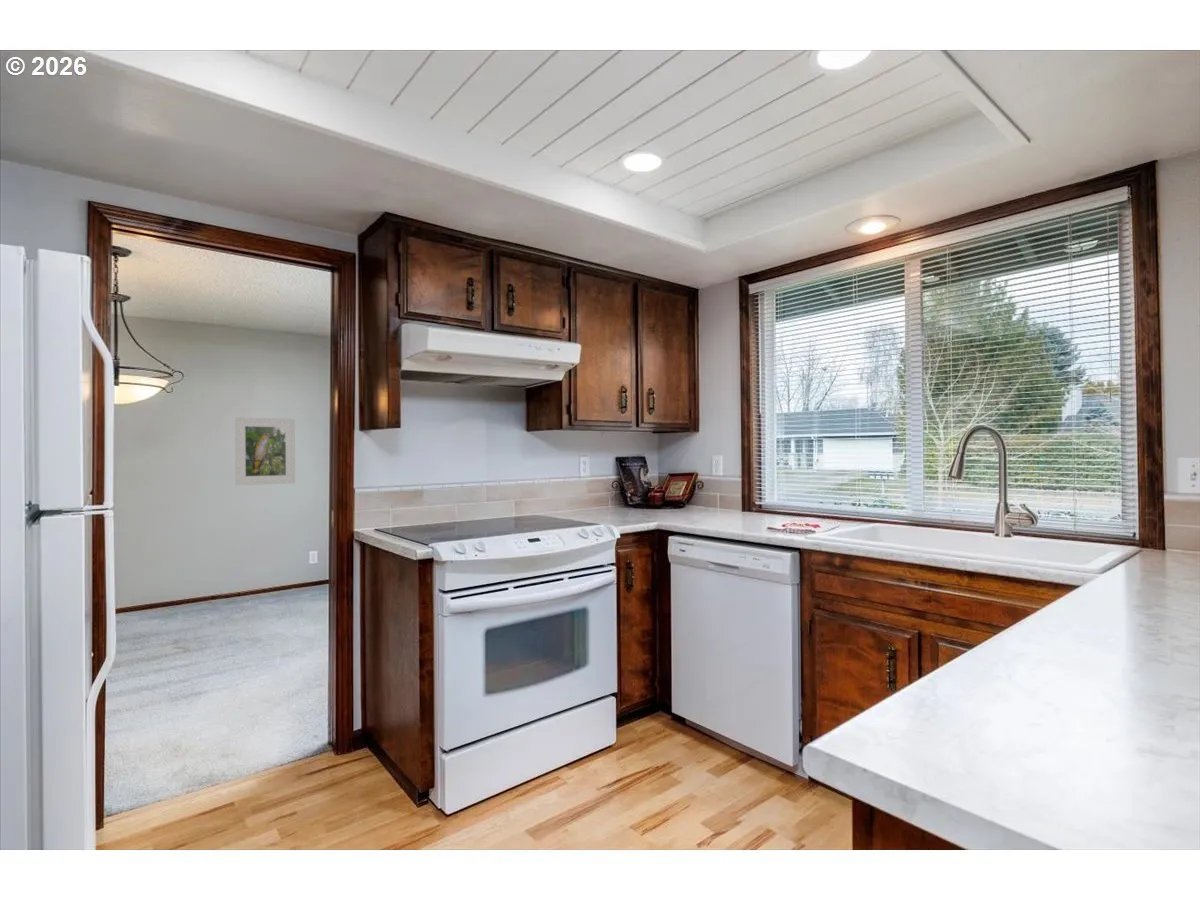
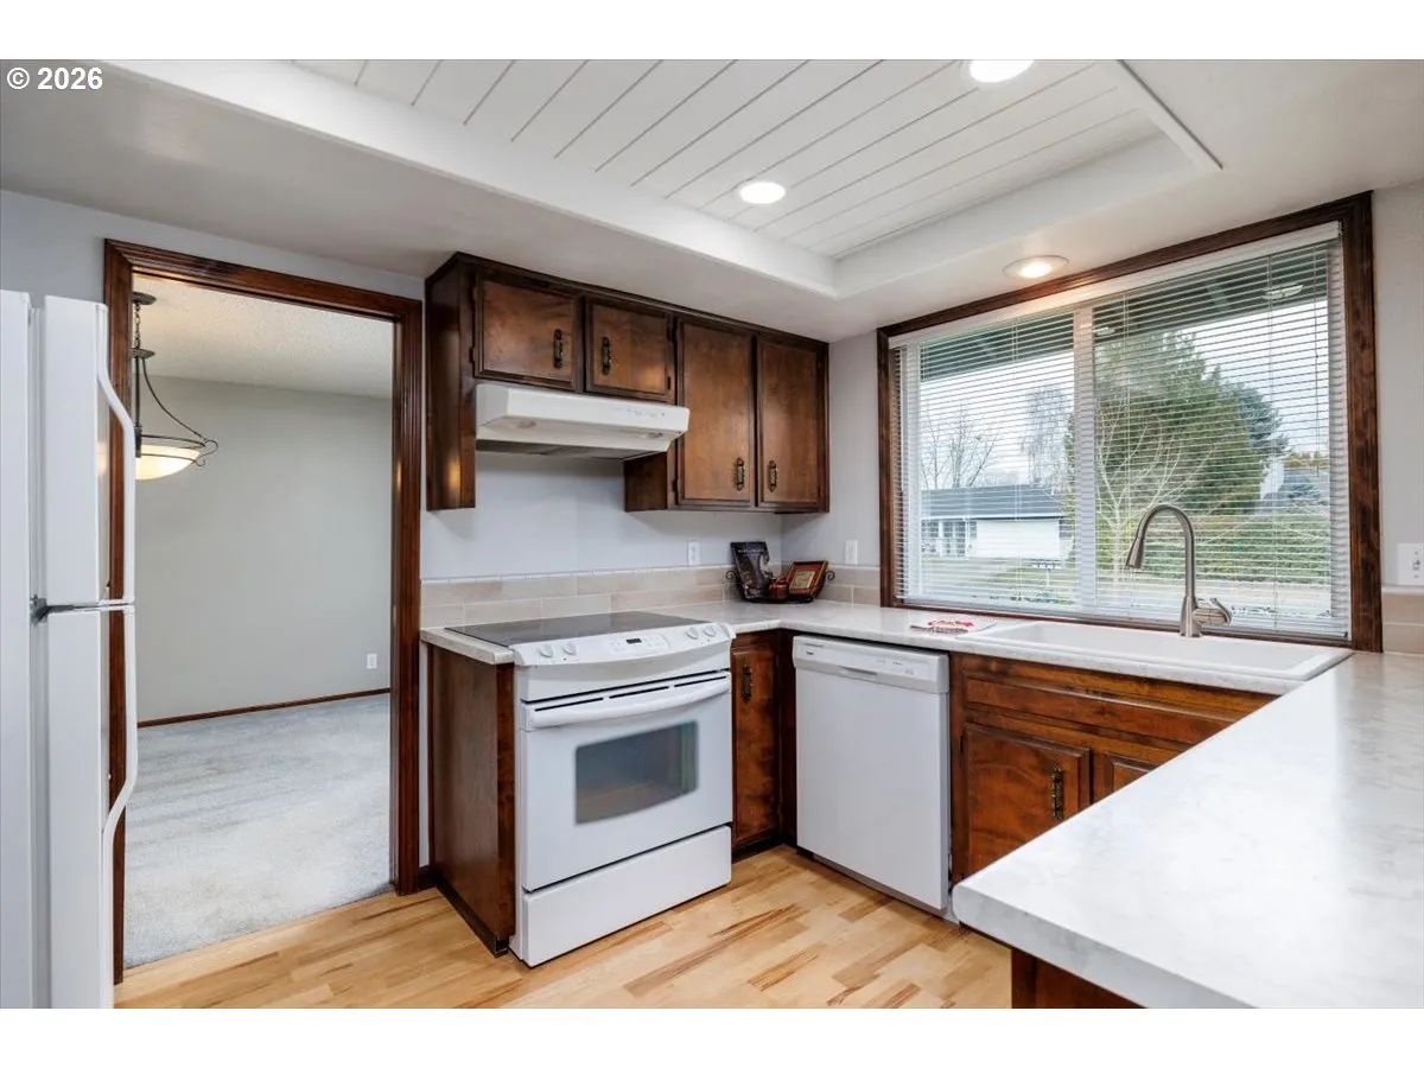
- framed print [234,416,296,486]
